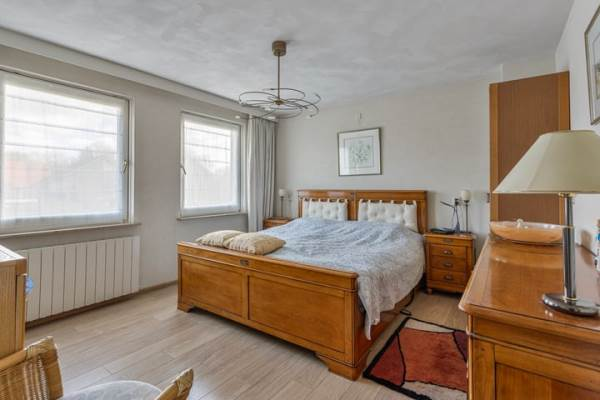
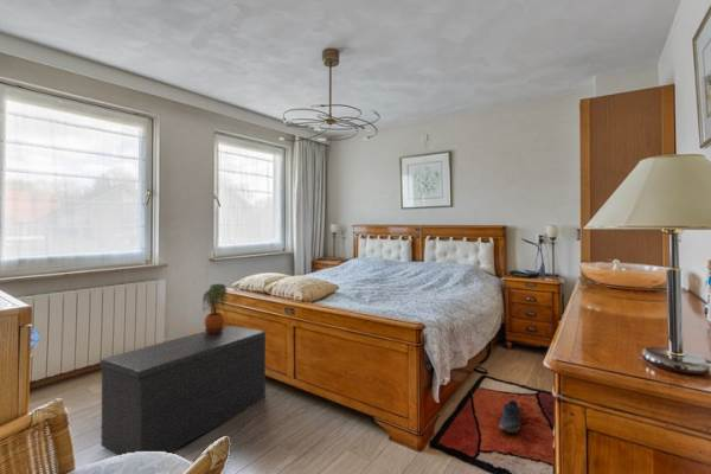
+ potted plant [200,283,229,333]
+ bench [100,325,267,456]
+ shoe [499,399,523,434]
